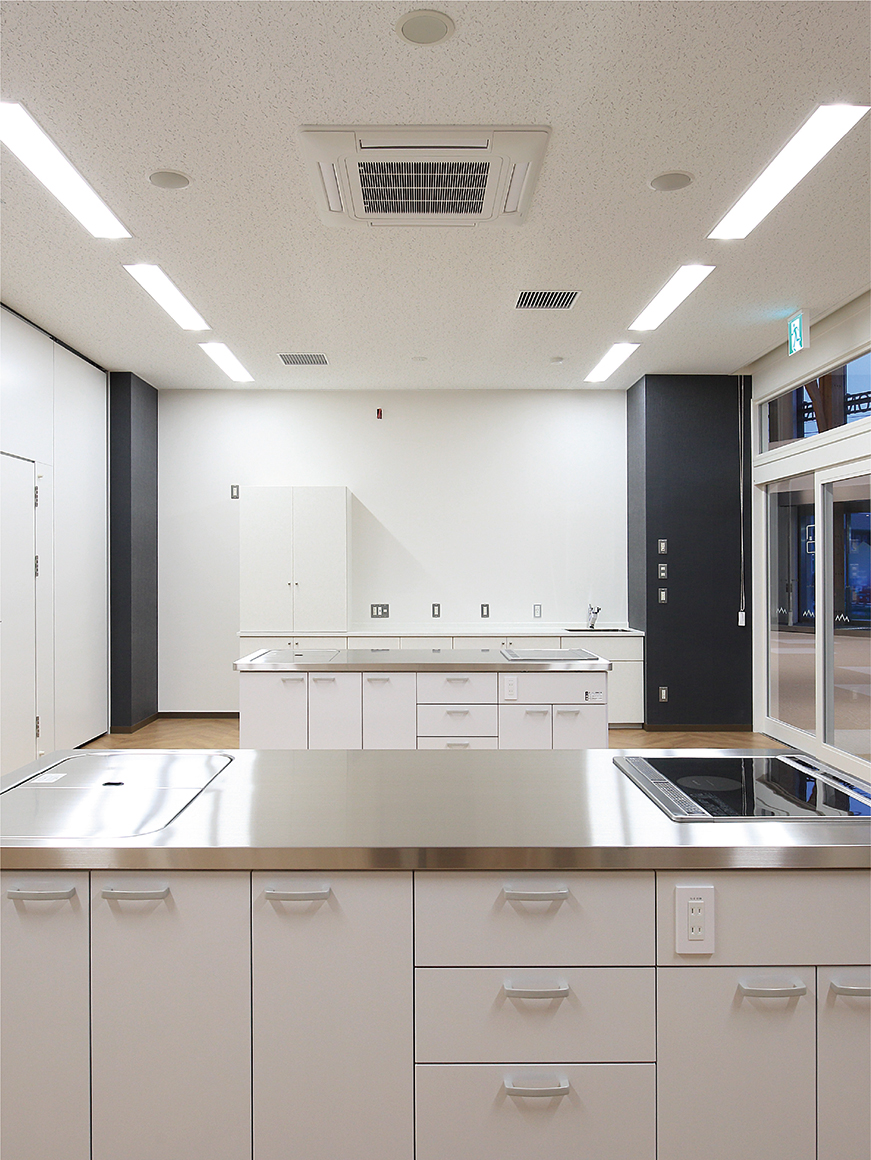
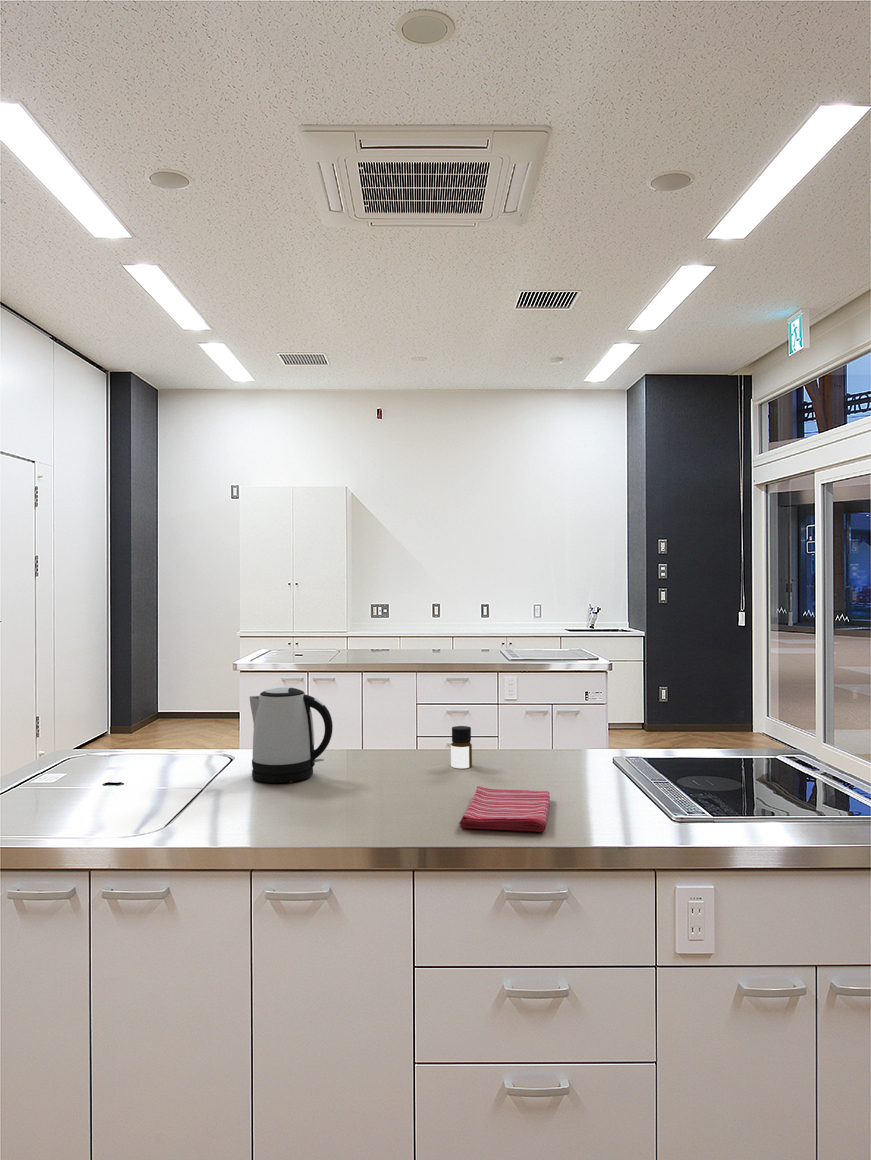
+ kettle [248,686,334,784]
+ bottle [450,725,473,769]
+ dish towel [458,785,551,833]
